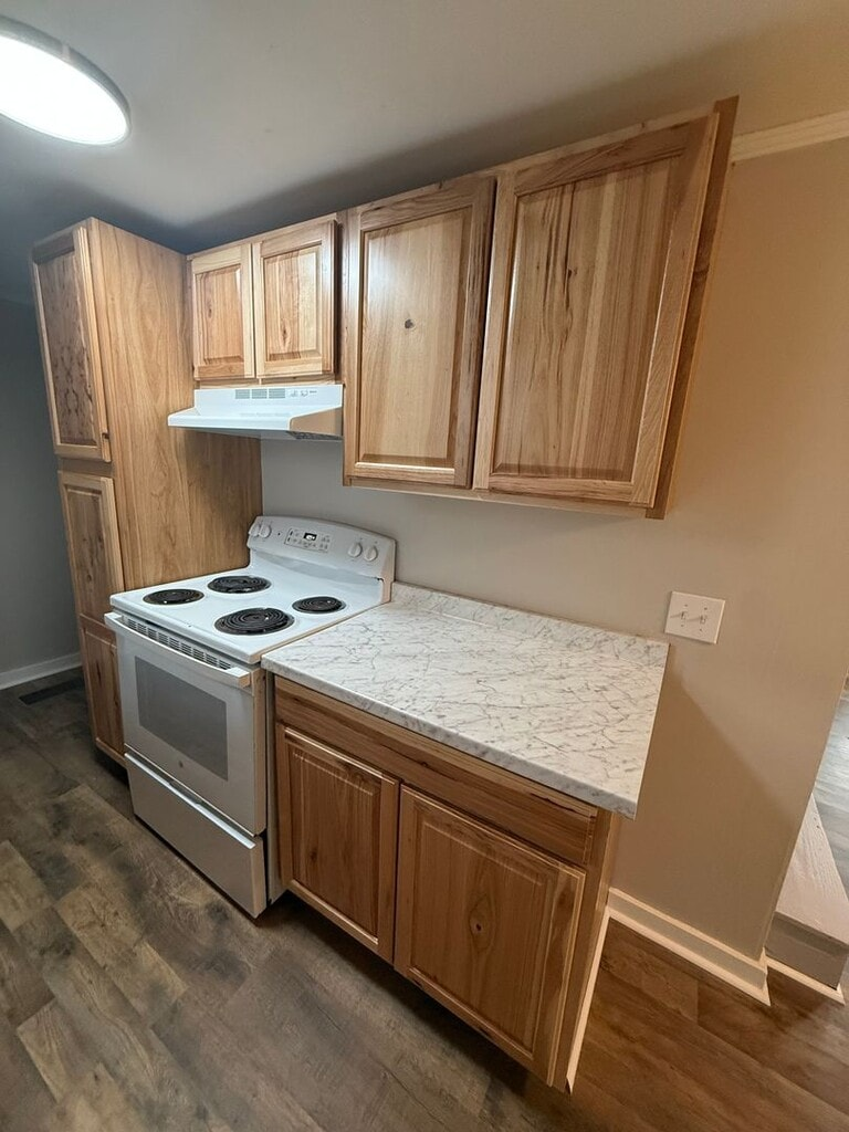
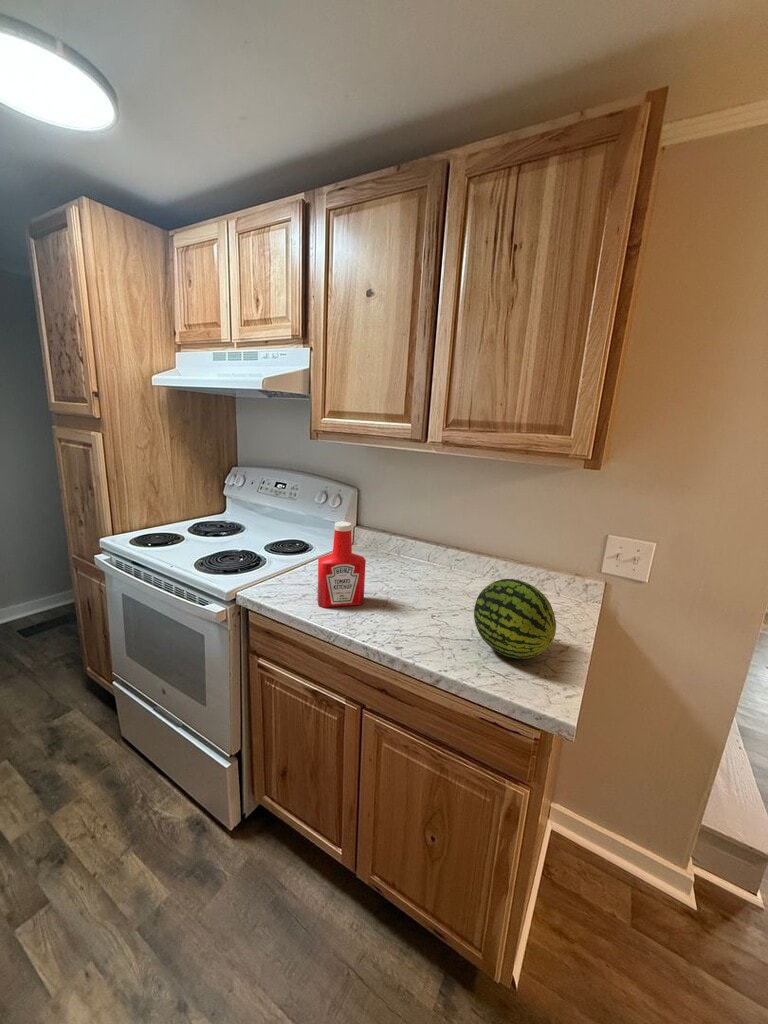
+ soap bottle [316,521,367,608]
+ fruit [473,578,557,660]
